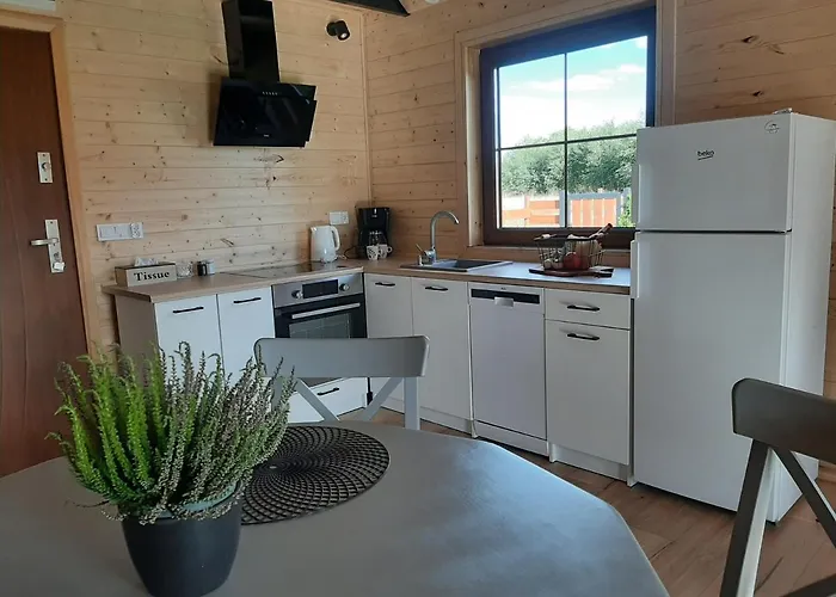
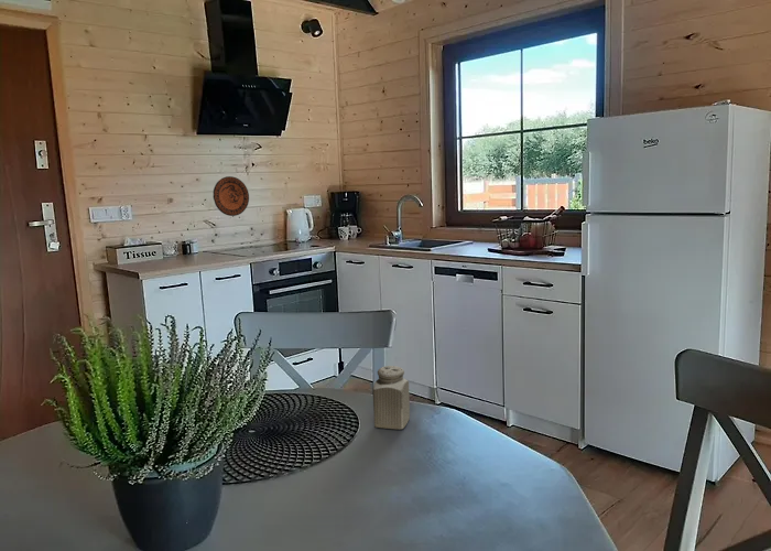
+ salt shaker [371,365,411,430]
+ decorative plate [213,175,250,217]
